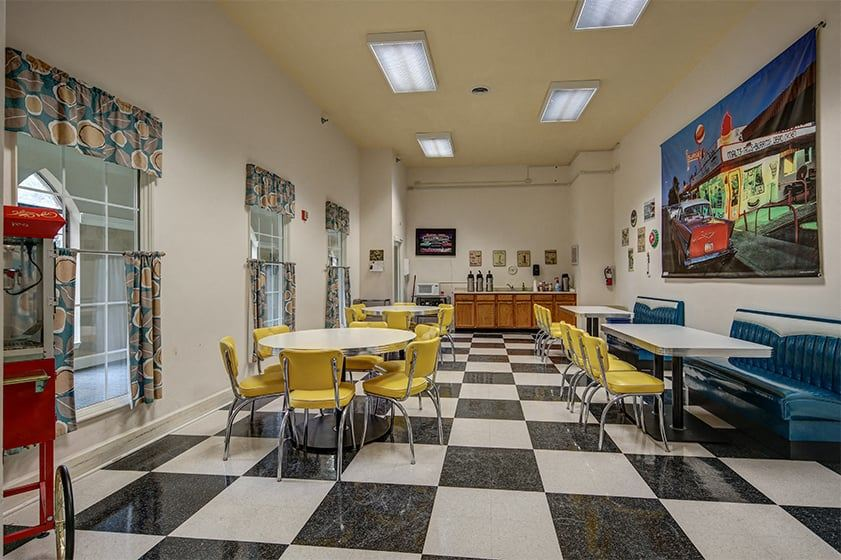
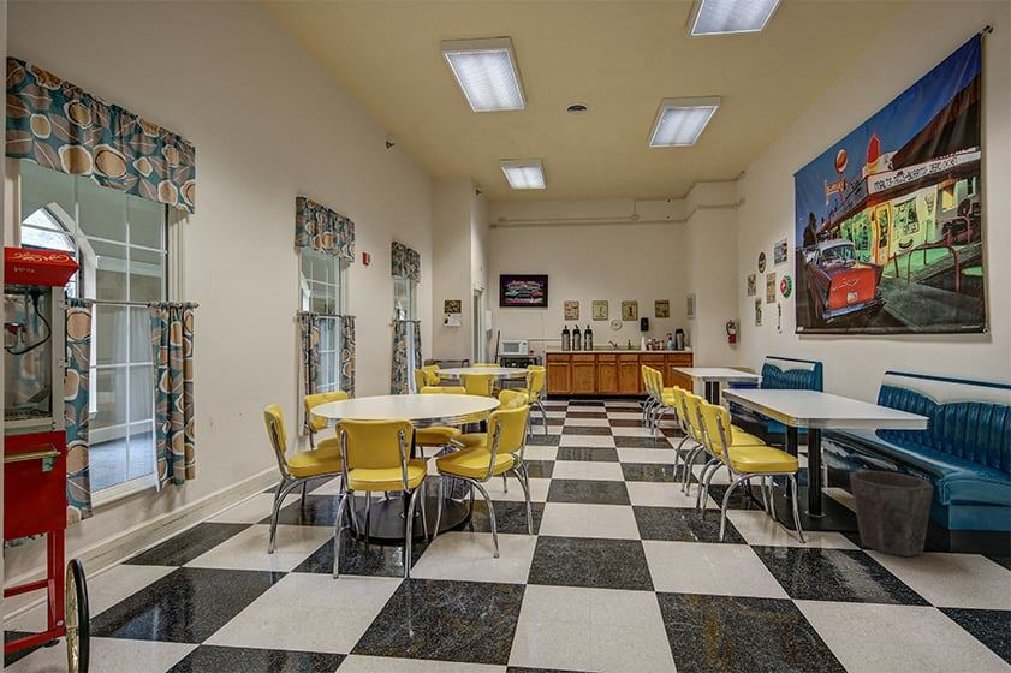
+ waste bin [848,470,935,558]
